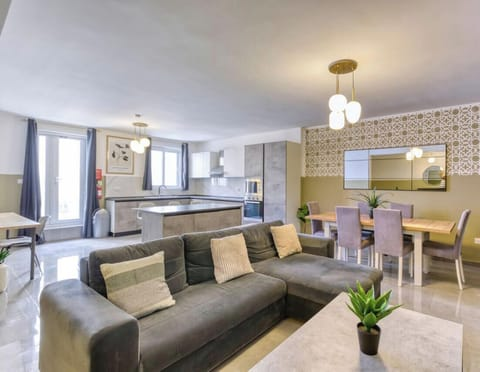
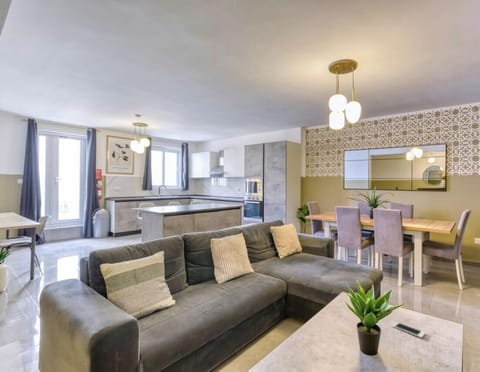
+ cell phone [391,321,427,339]
